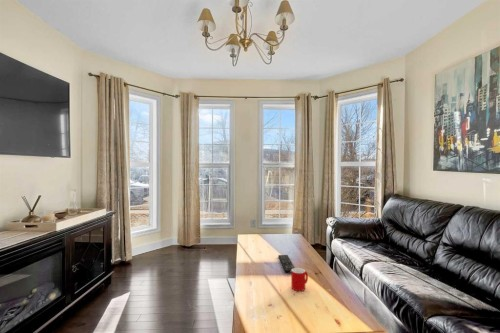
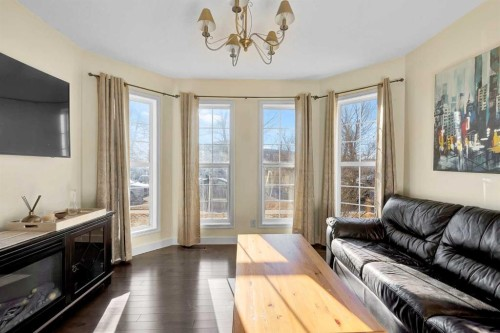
- remote control [277,254,295,274]
- cup [290,267,309,292]
